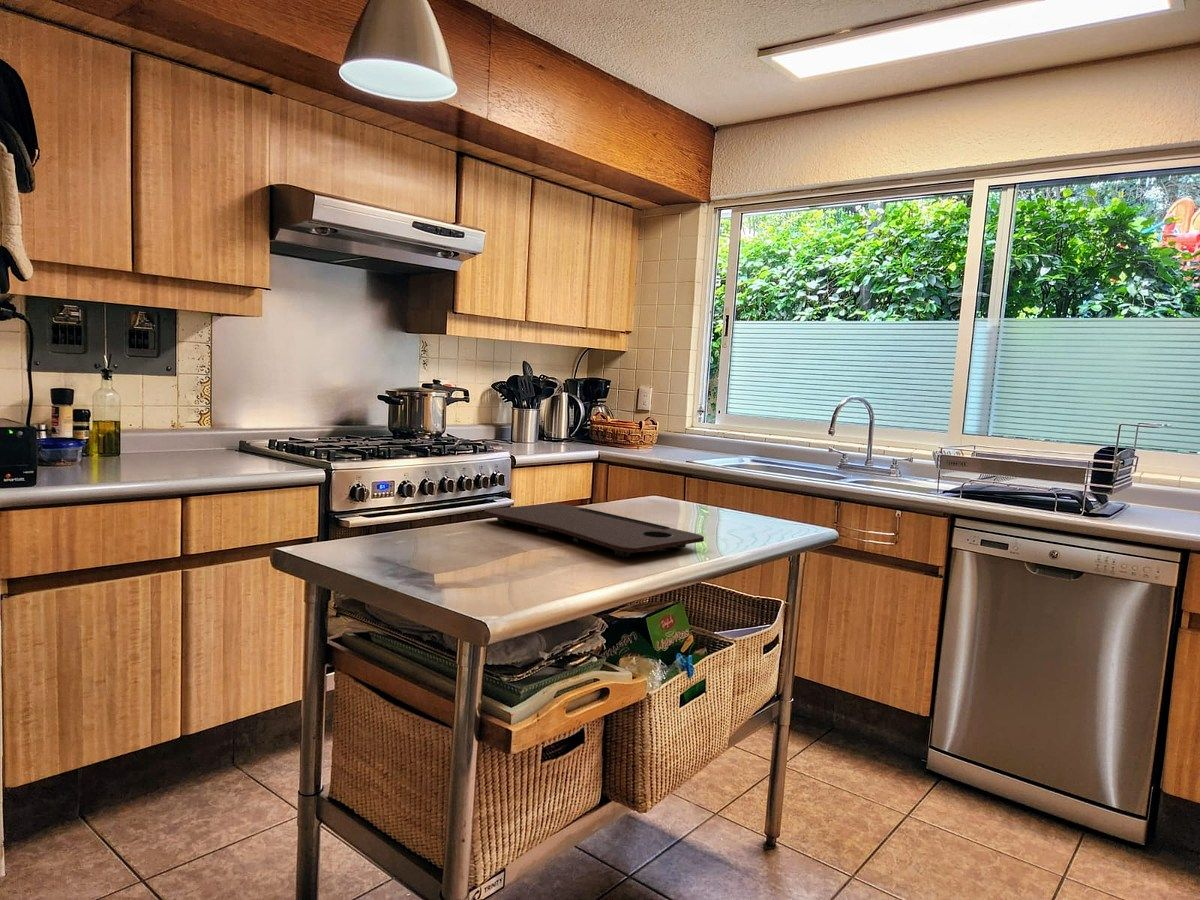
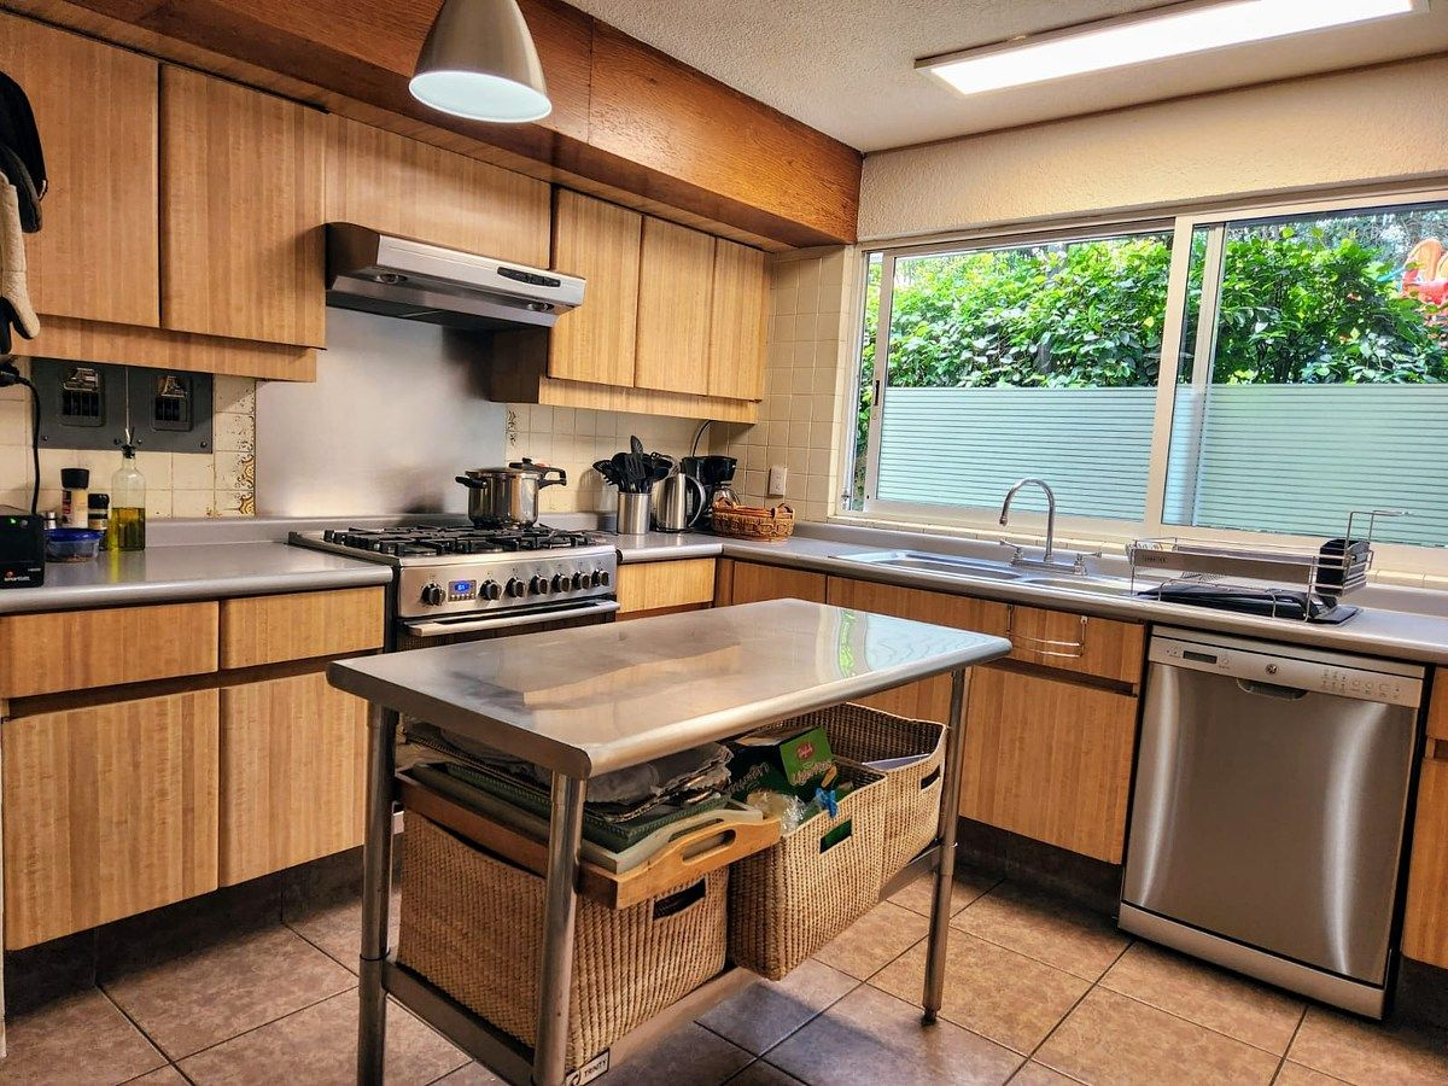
- cutting board [483,502,705,558]
